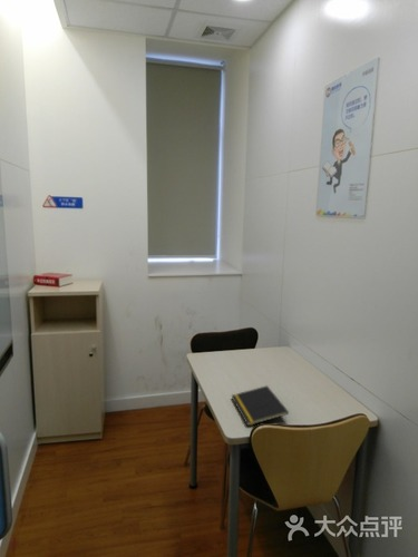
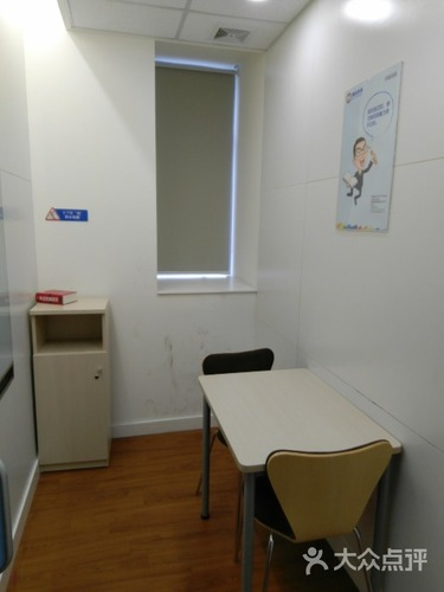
- notepad [231,384,290,427]
